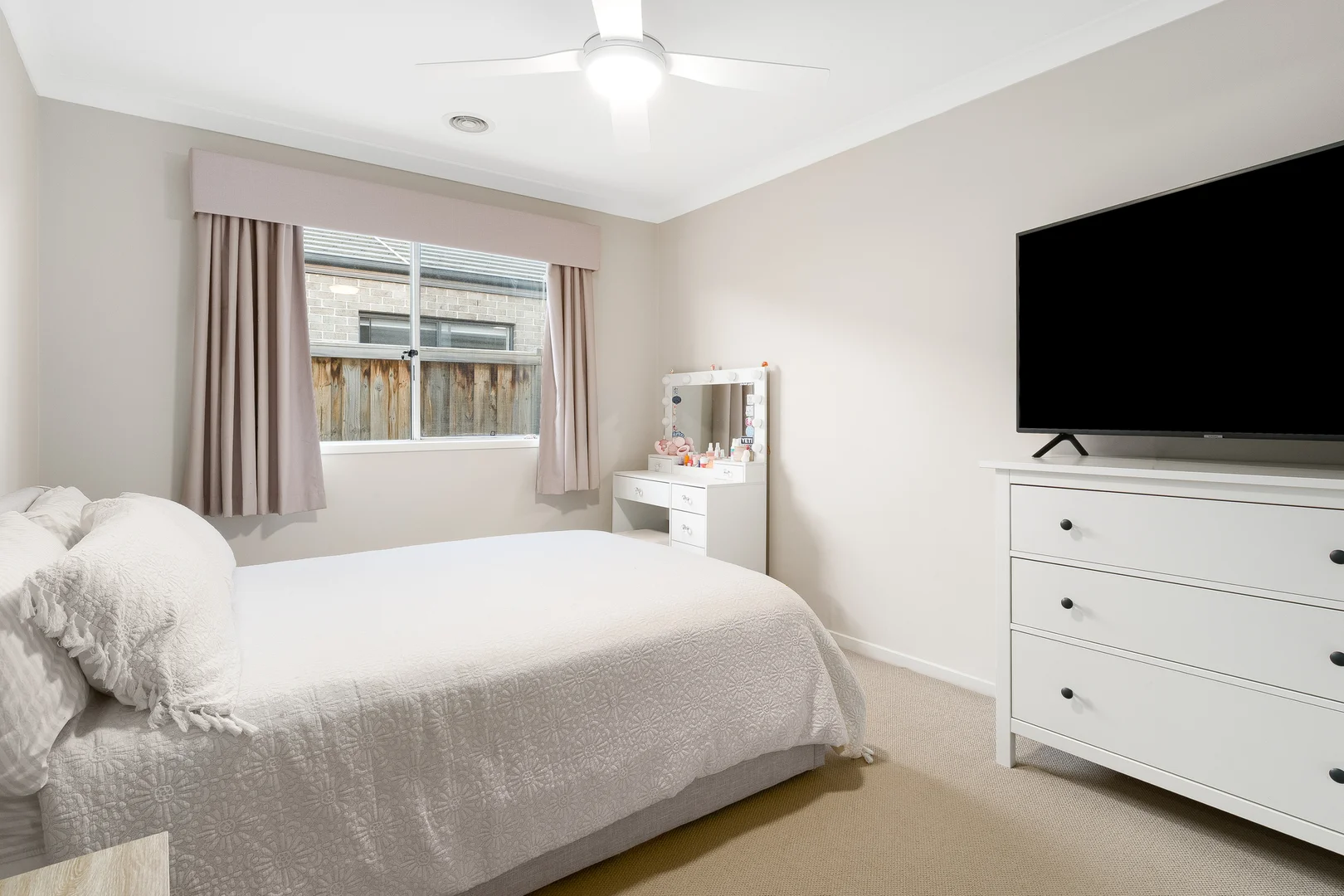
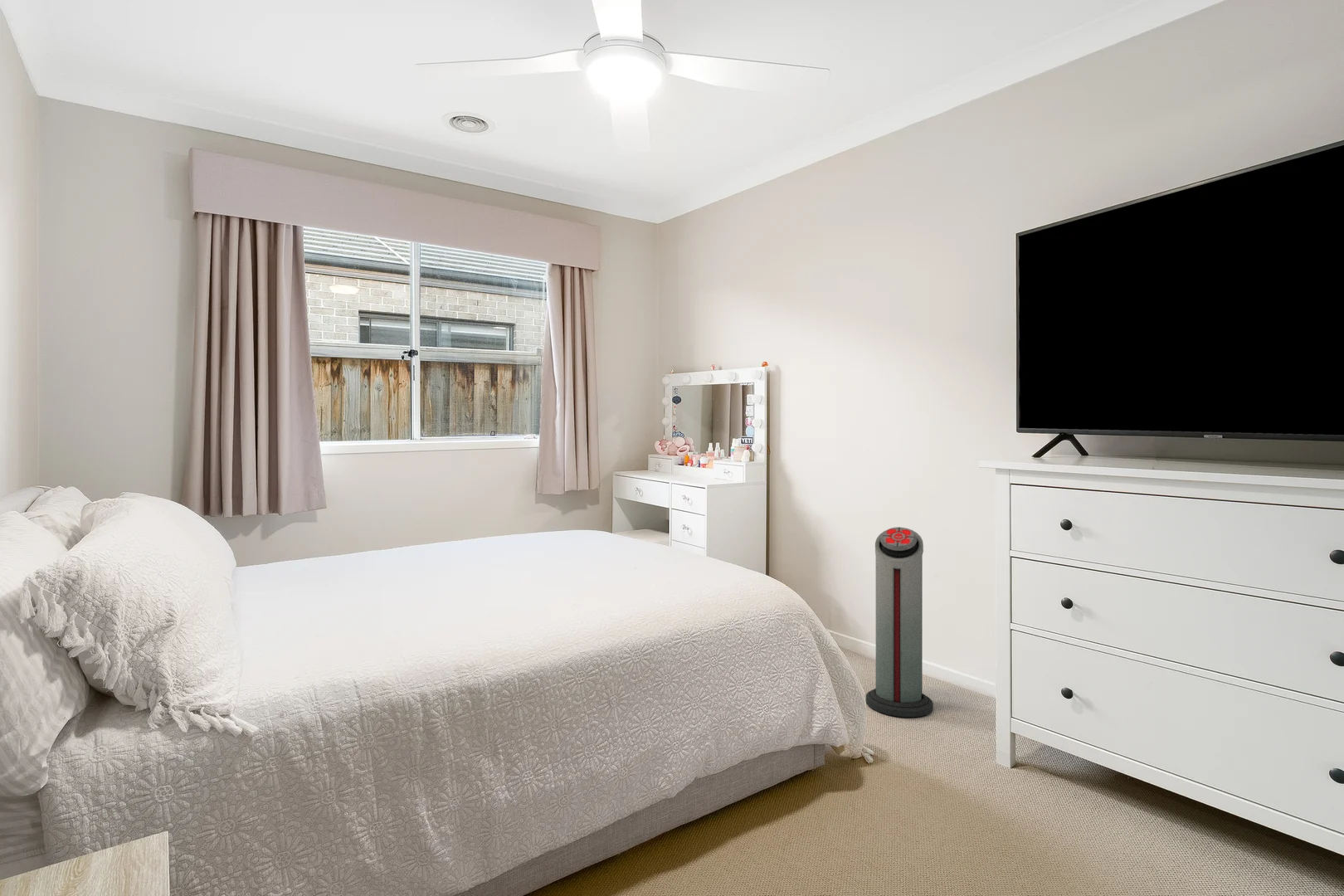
+ air purifier [865,526,934,718]
